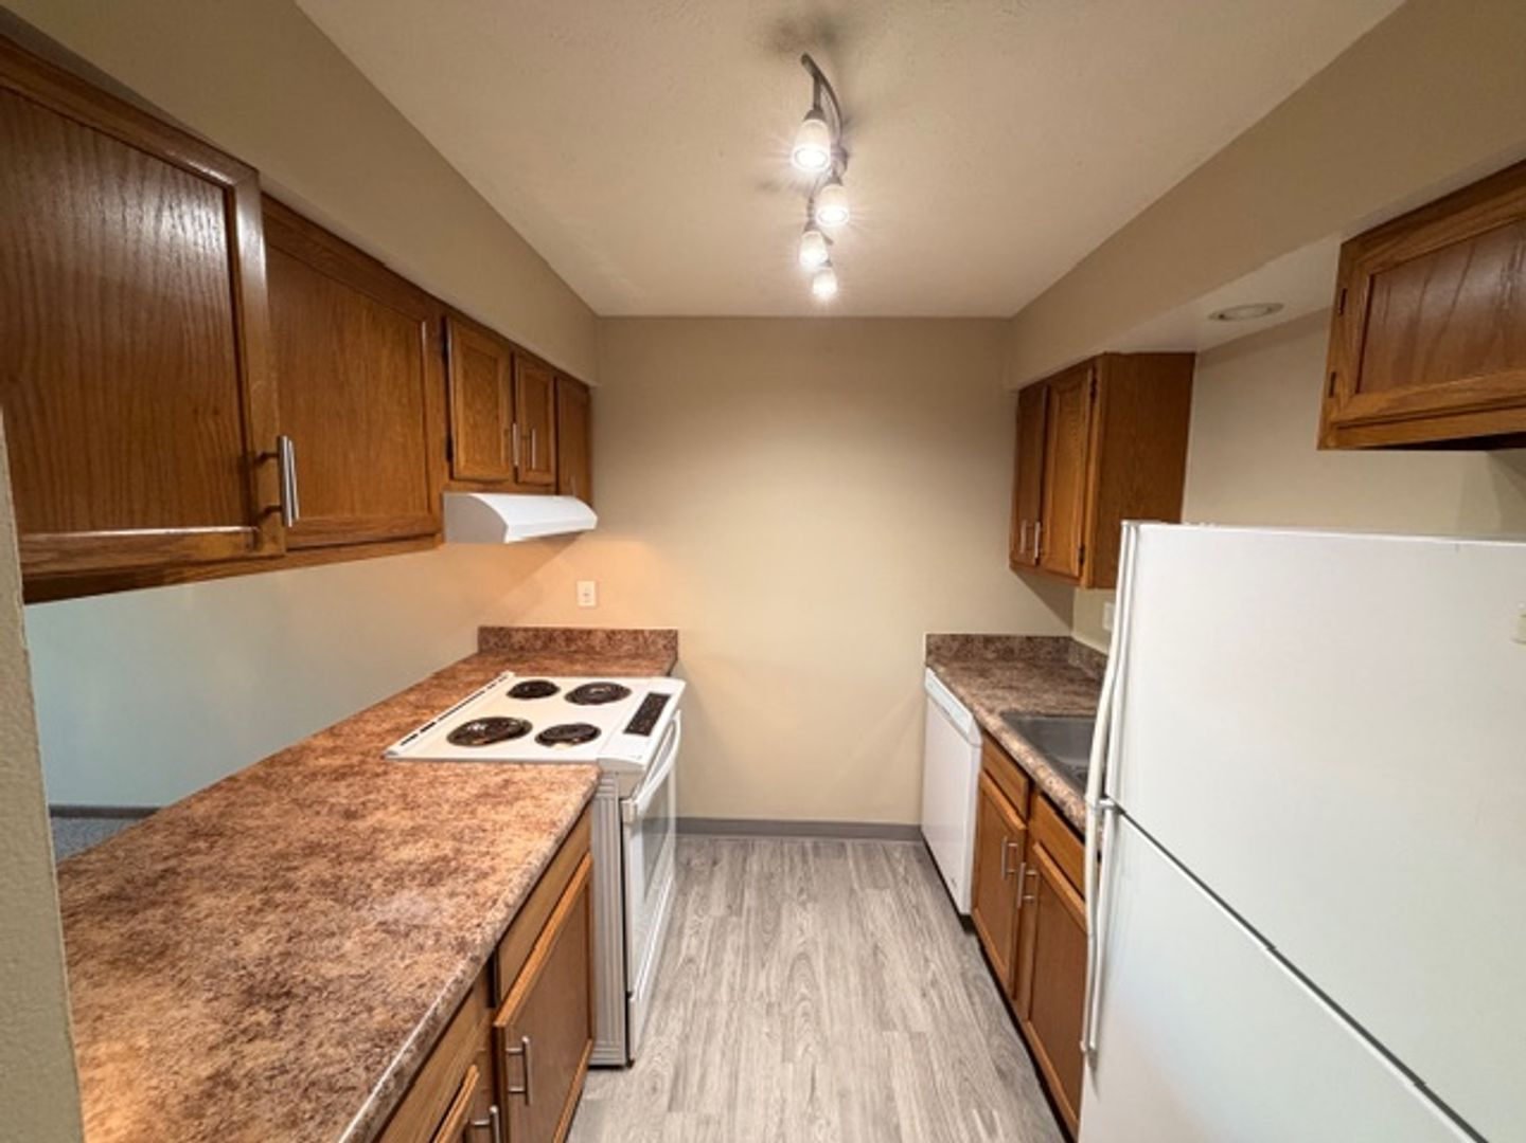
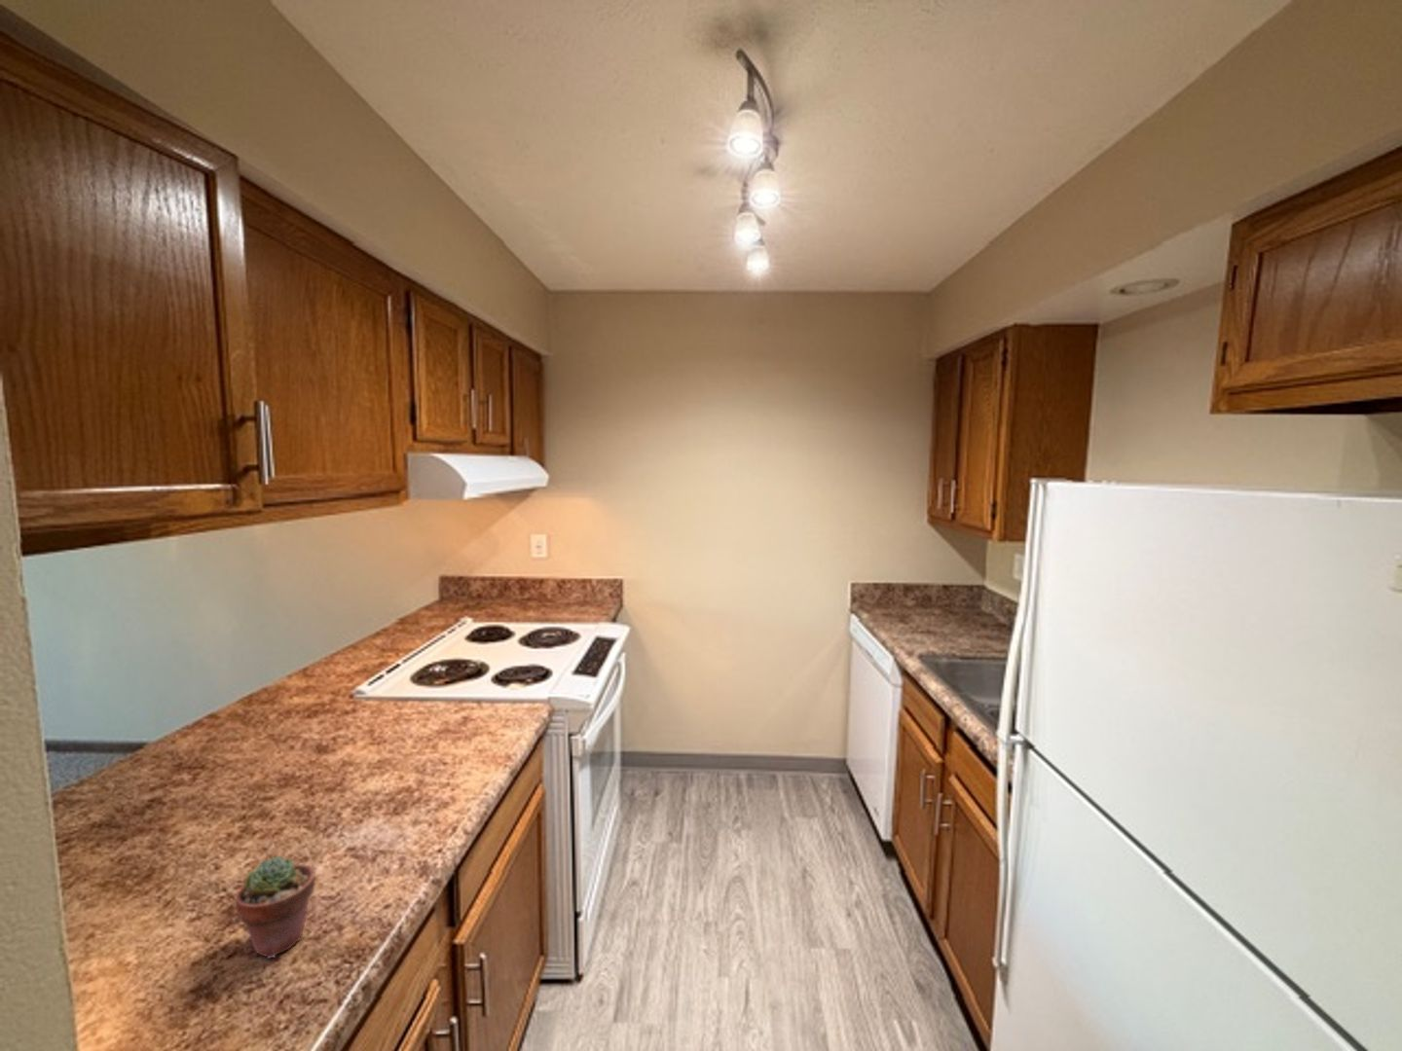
+ potted succulent [235,854,317,960]
